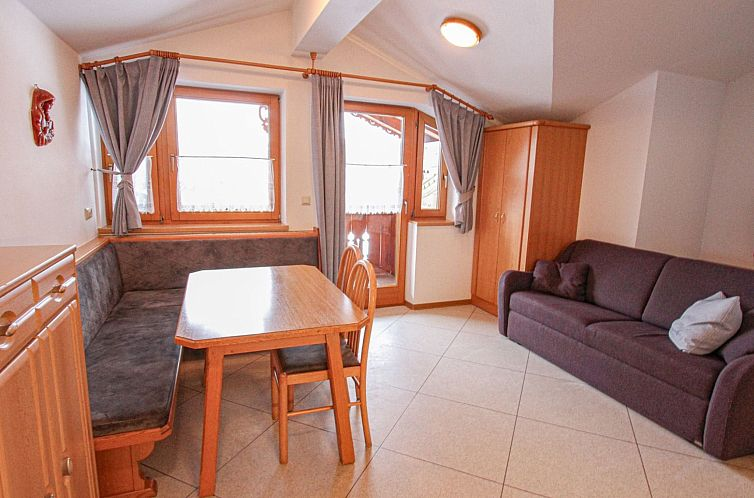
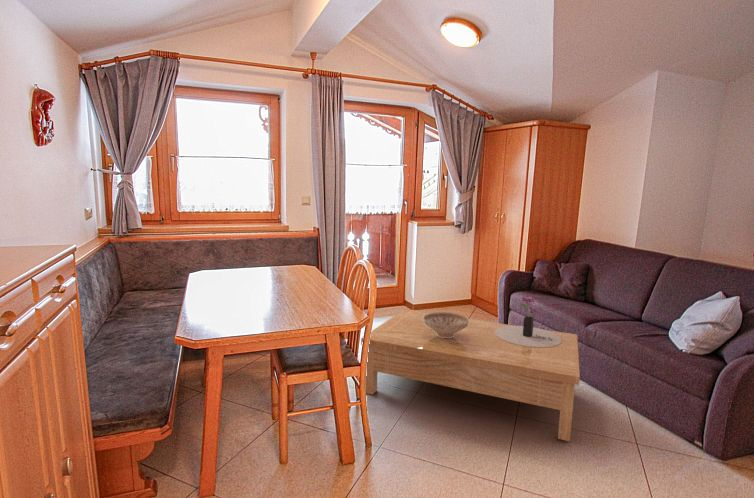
+ coffee table [360,309,581,442]
+ potted flower [495,296,562,348]
+ decorative bowl [423,311,469,338]
